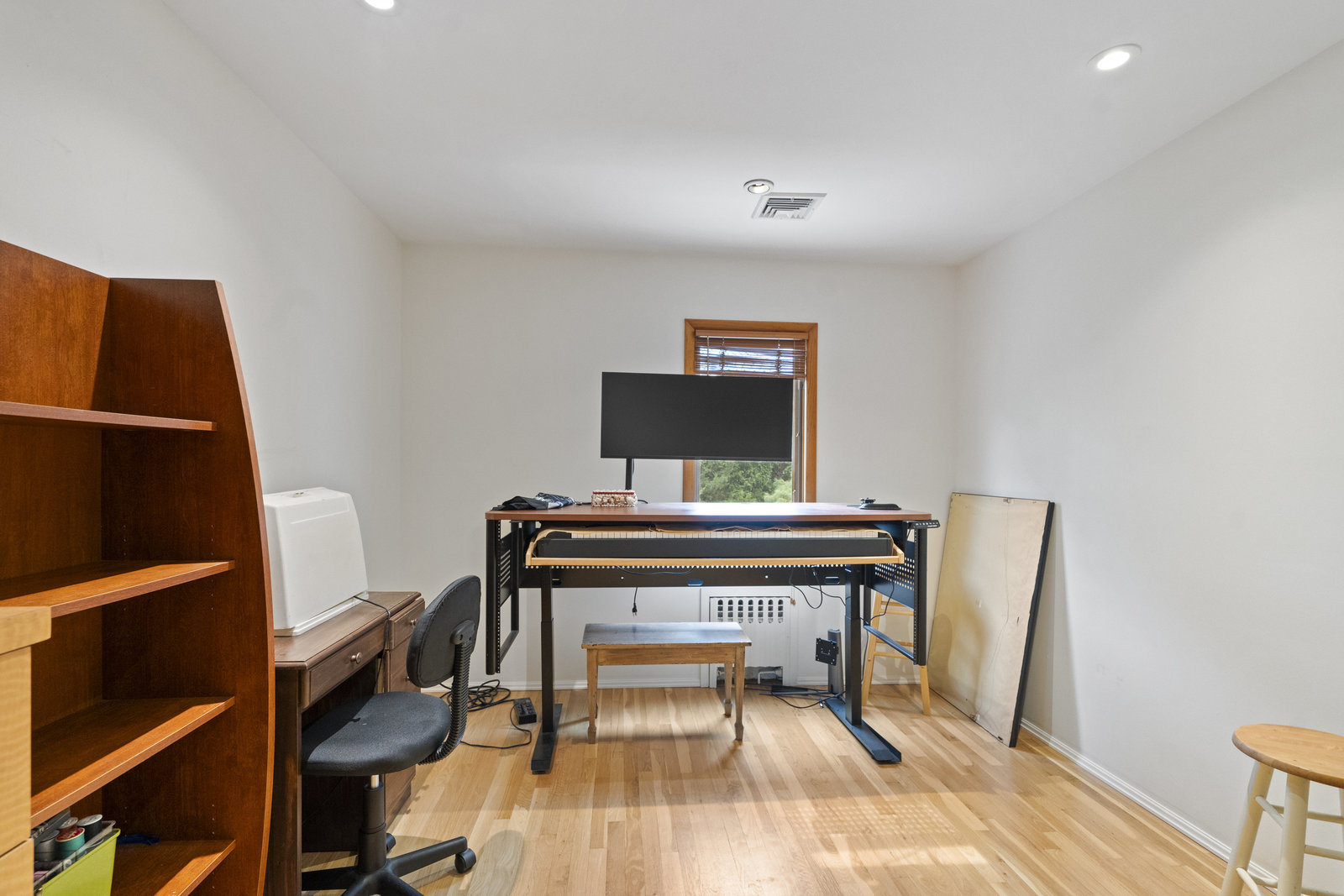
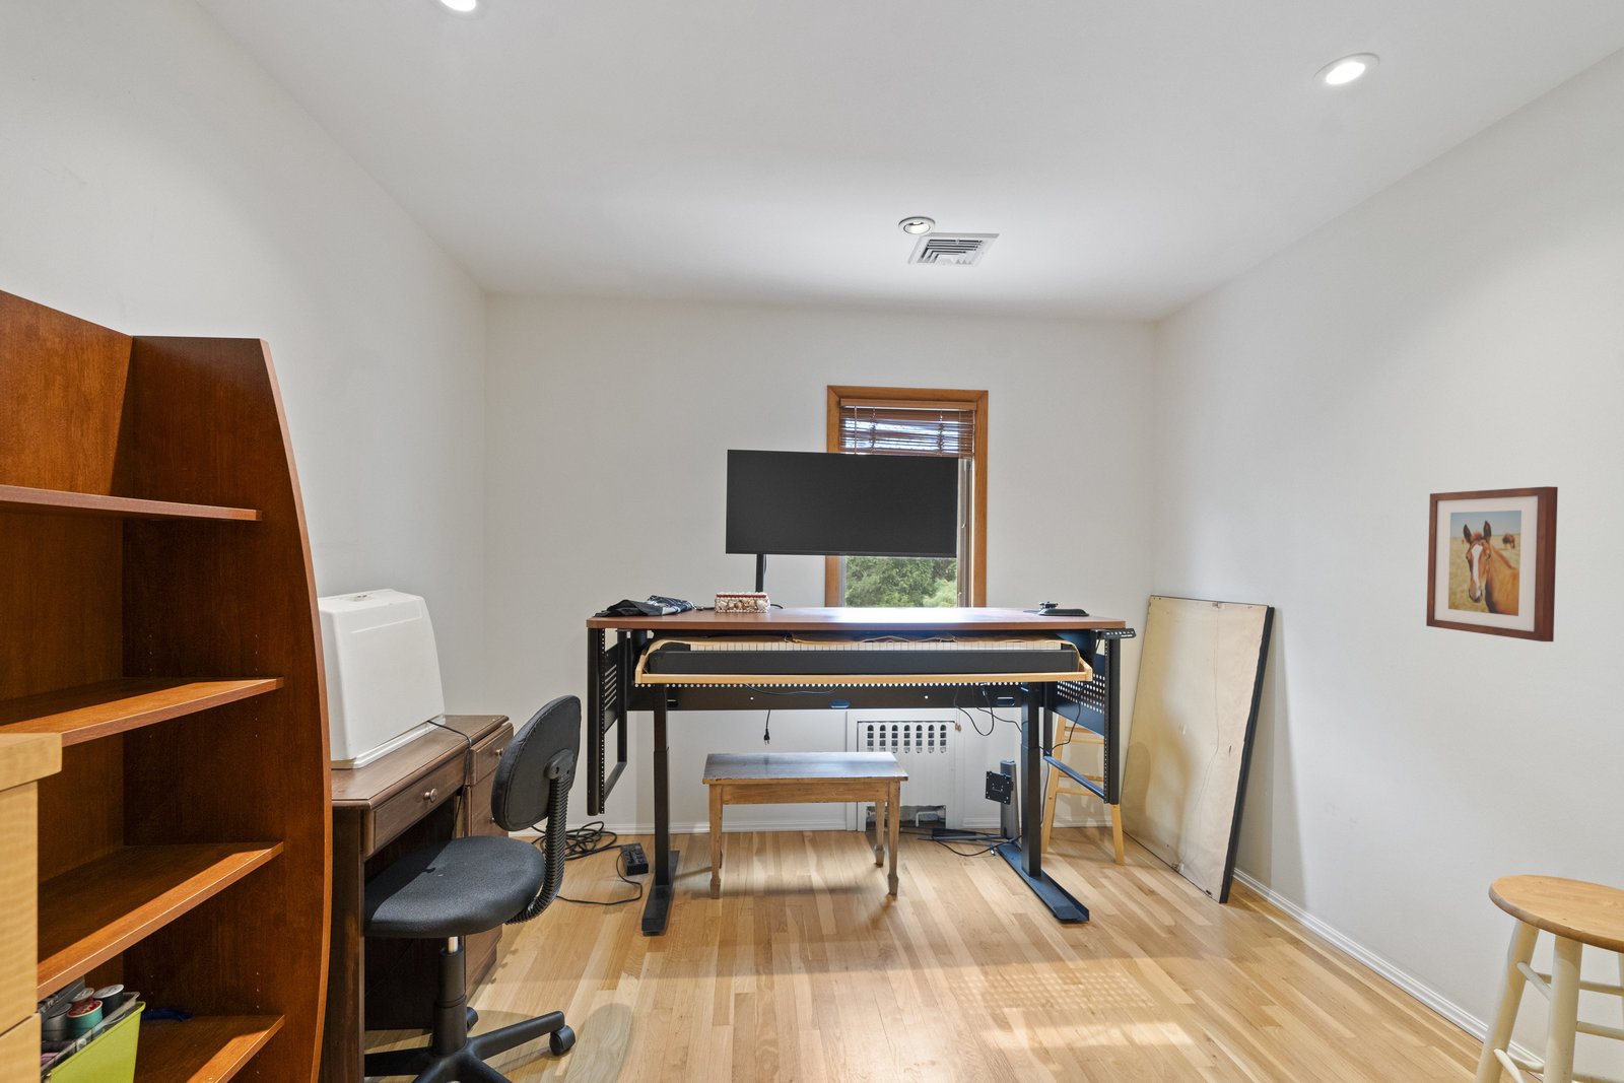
+ wall art [1425,485,1559,643]
